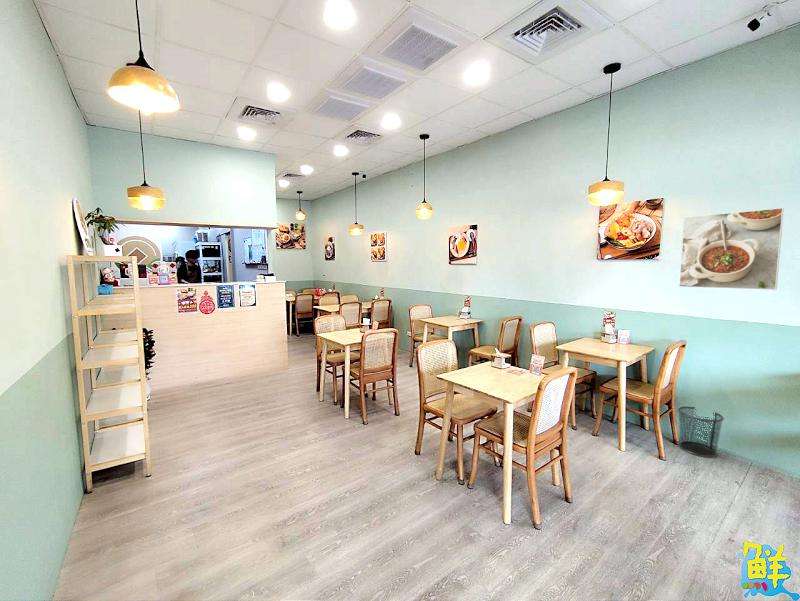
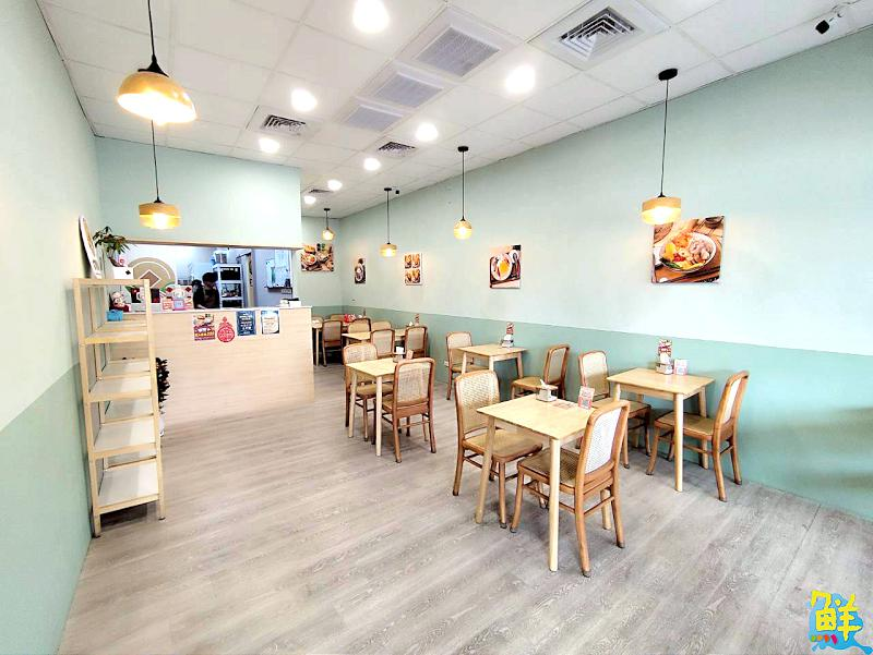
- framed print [678,207,785,291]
- waste bin [677,406,725,458]
